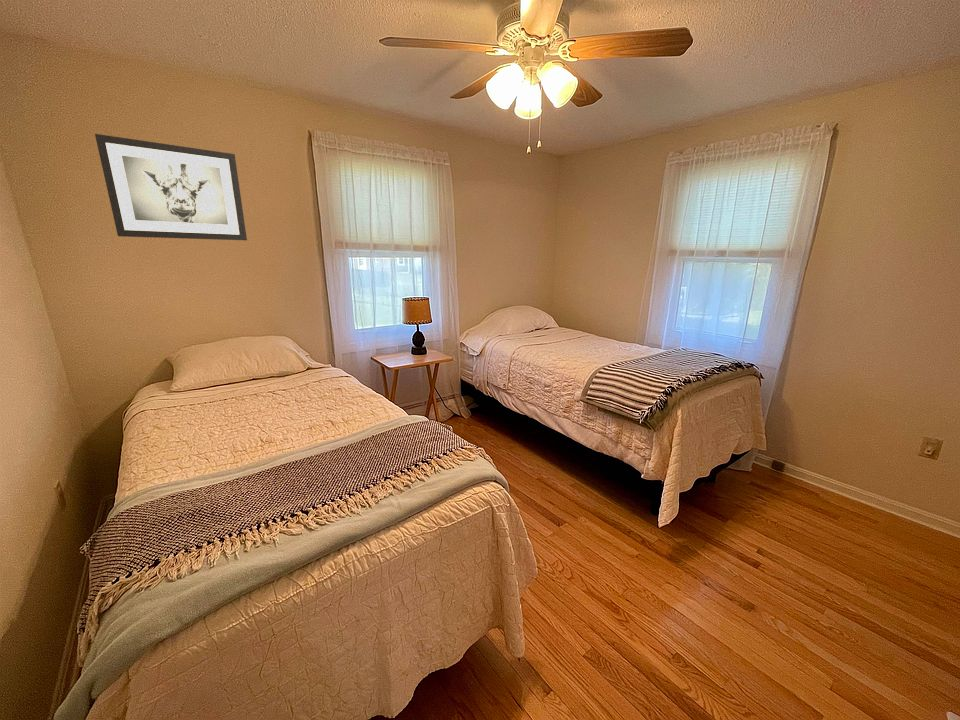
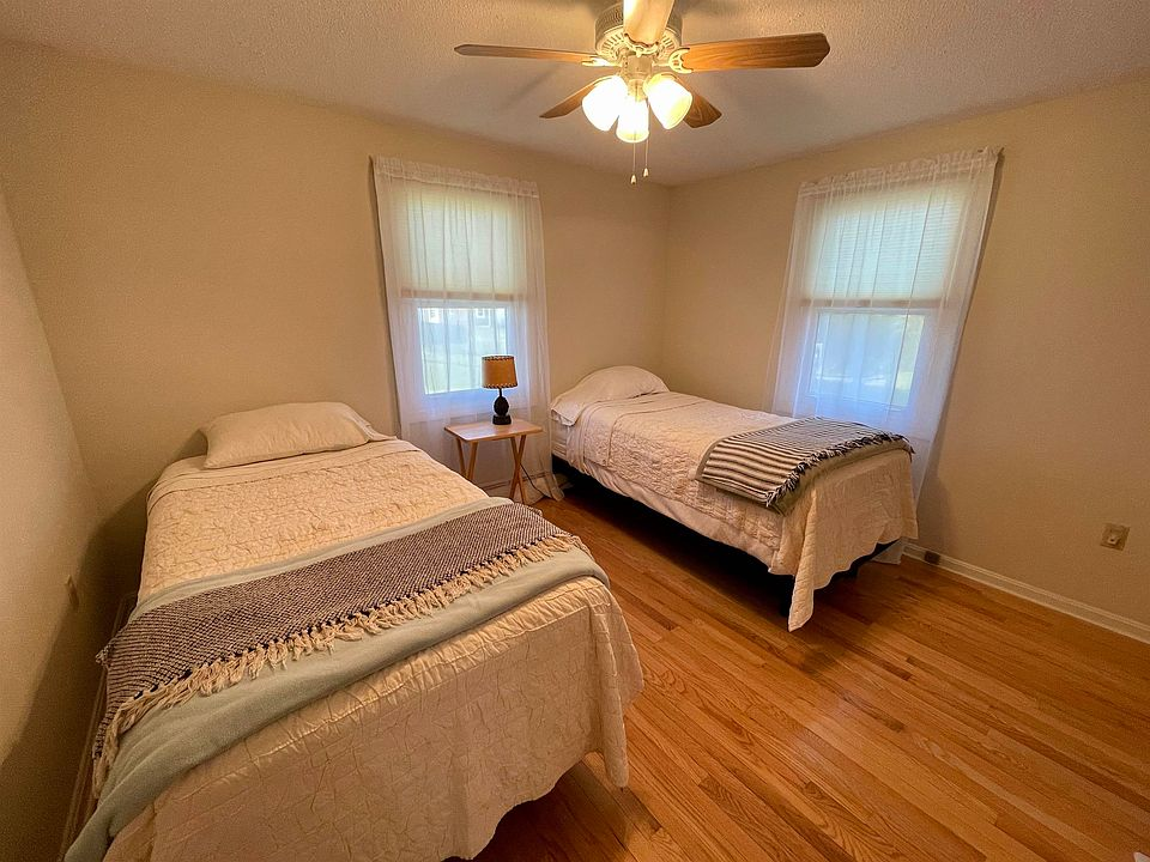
- wall art [94,133,248,241]
